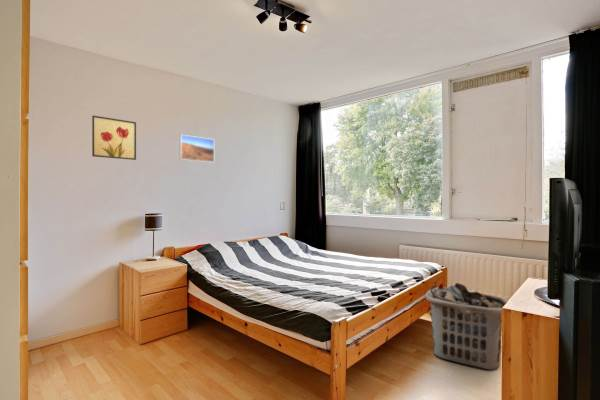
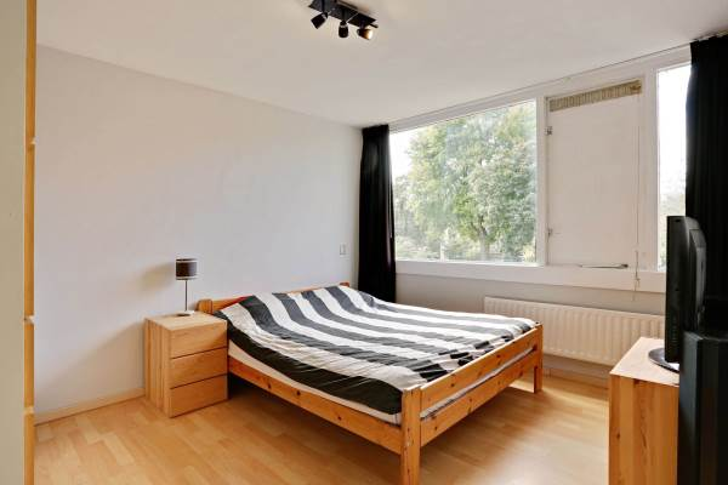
- wall art [91,115,137,161]
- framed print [179,134,215,163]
- clothes hamper [425,282,508,371]
